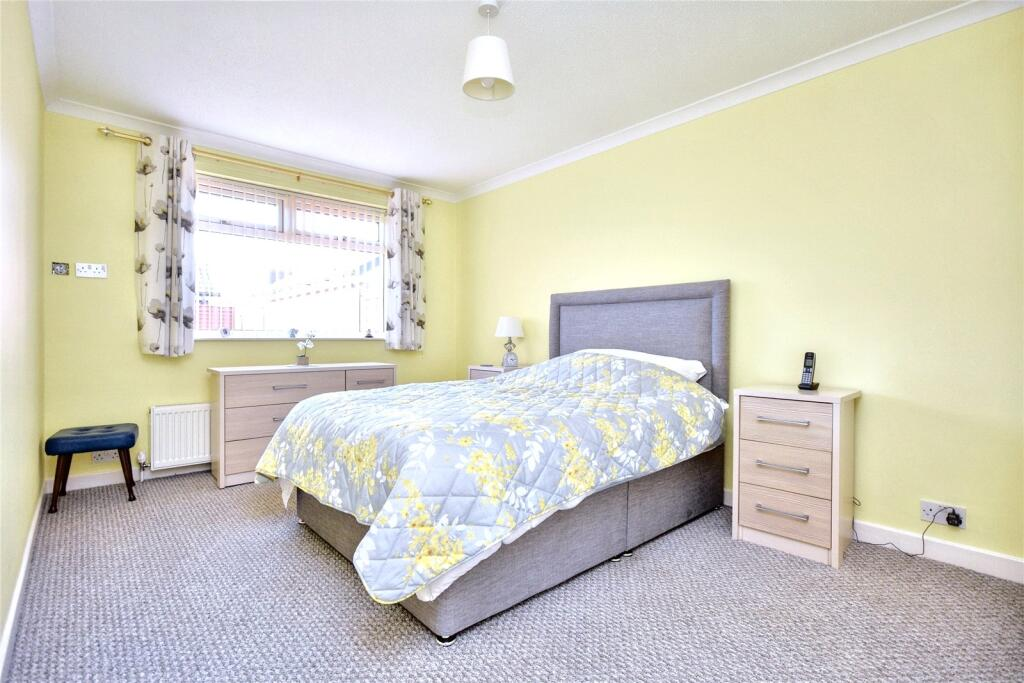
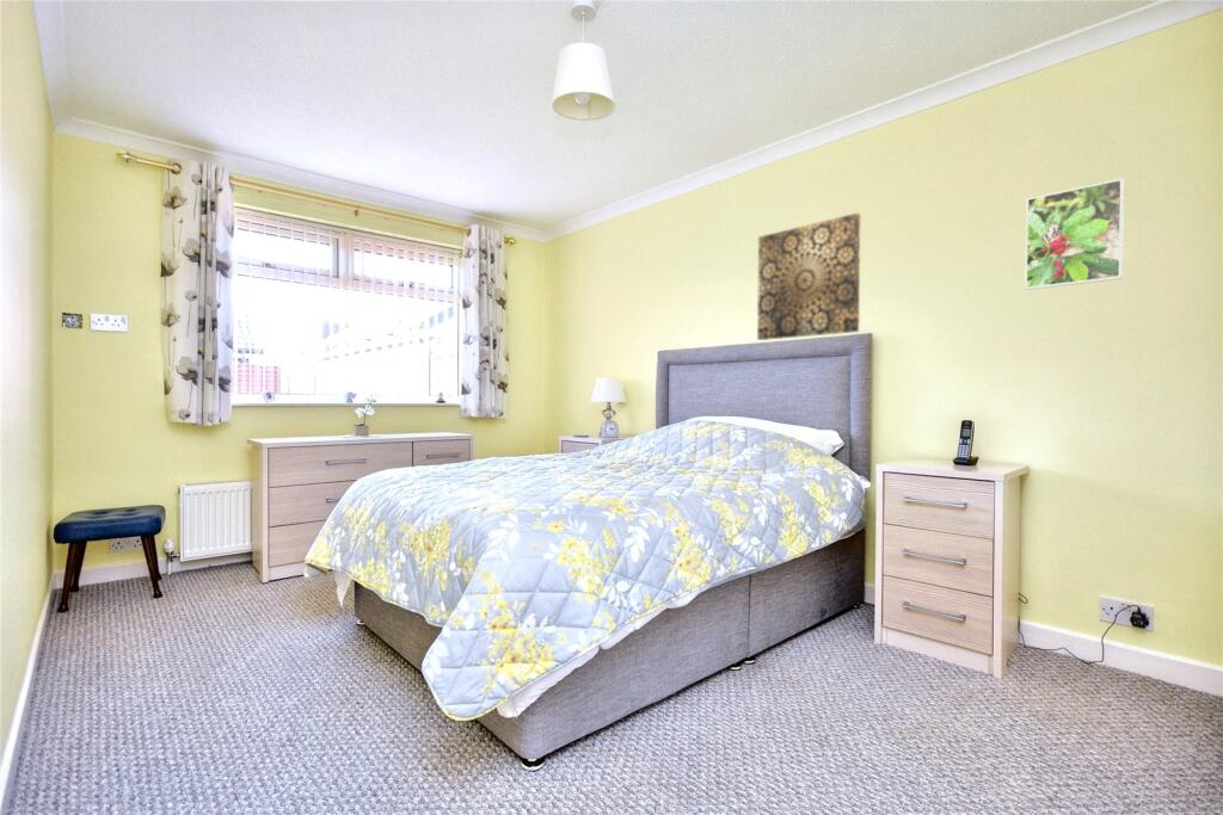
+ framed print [1024,177,1125,291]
+ wall art [756,212,862,341]
